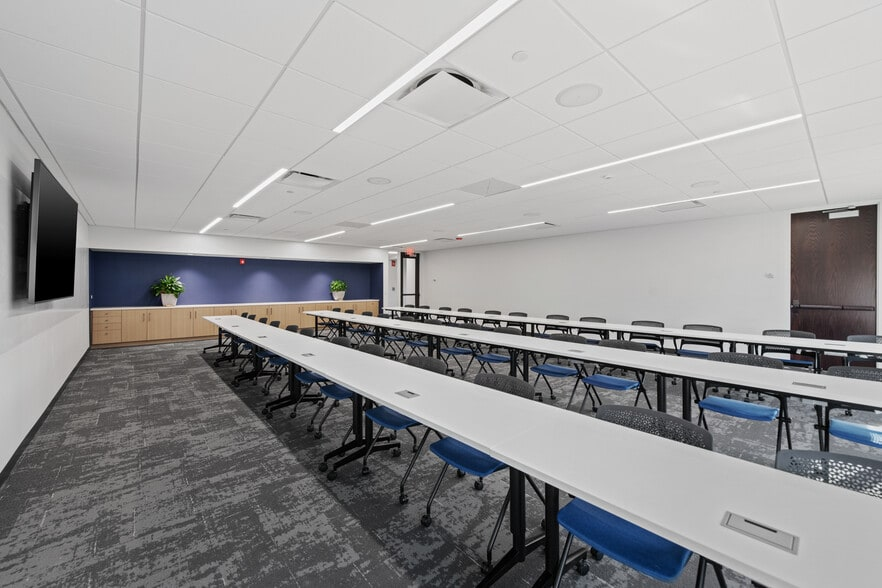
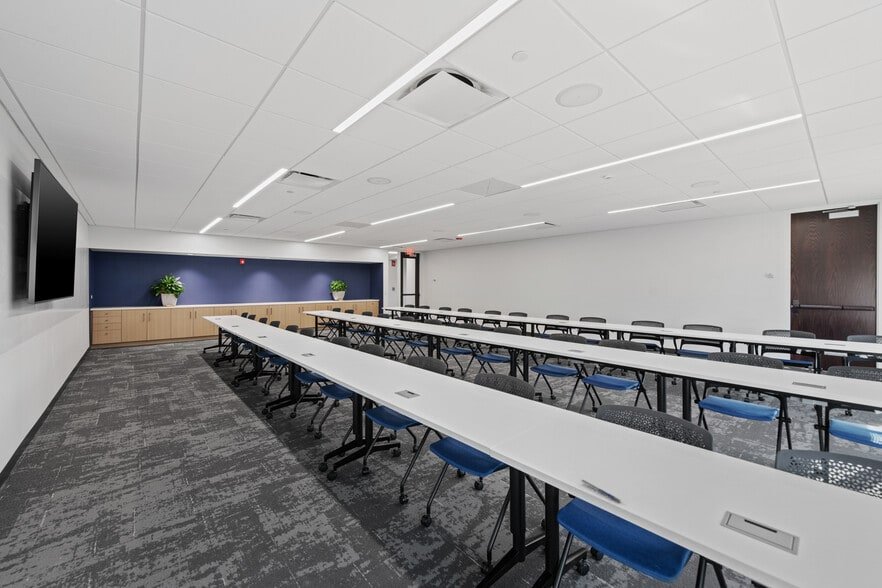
+ pen [580,479,621,503]
